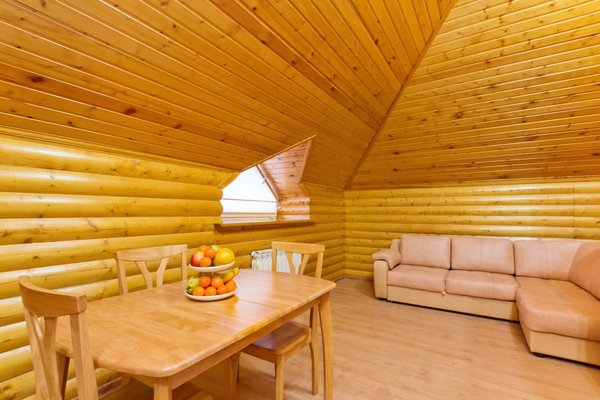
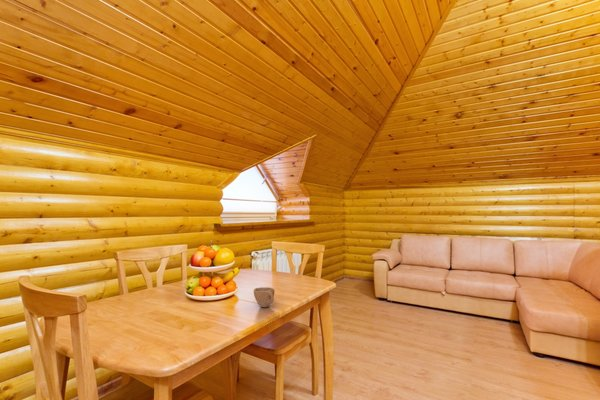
+ cup [253,286,276,308]
